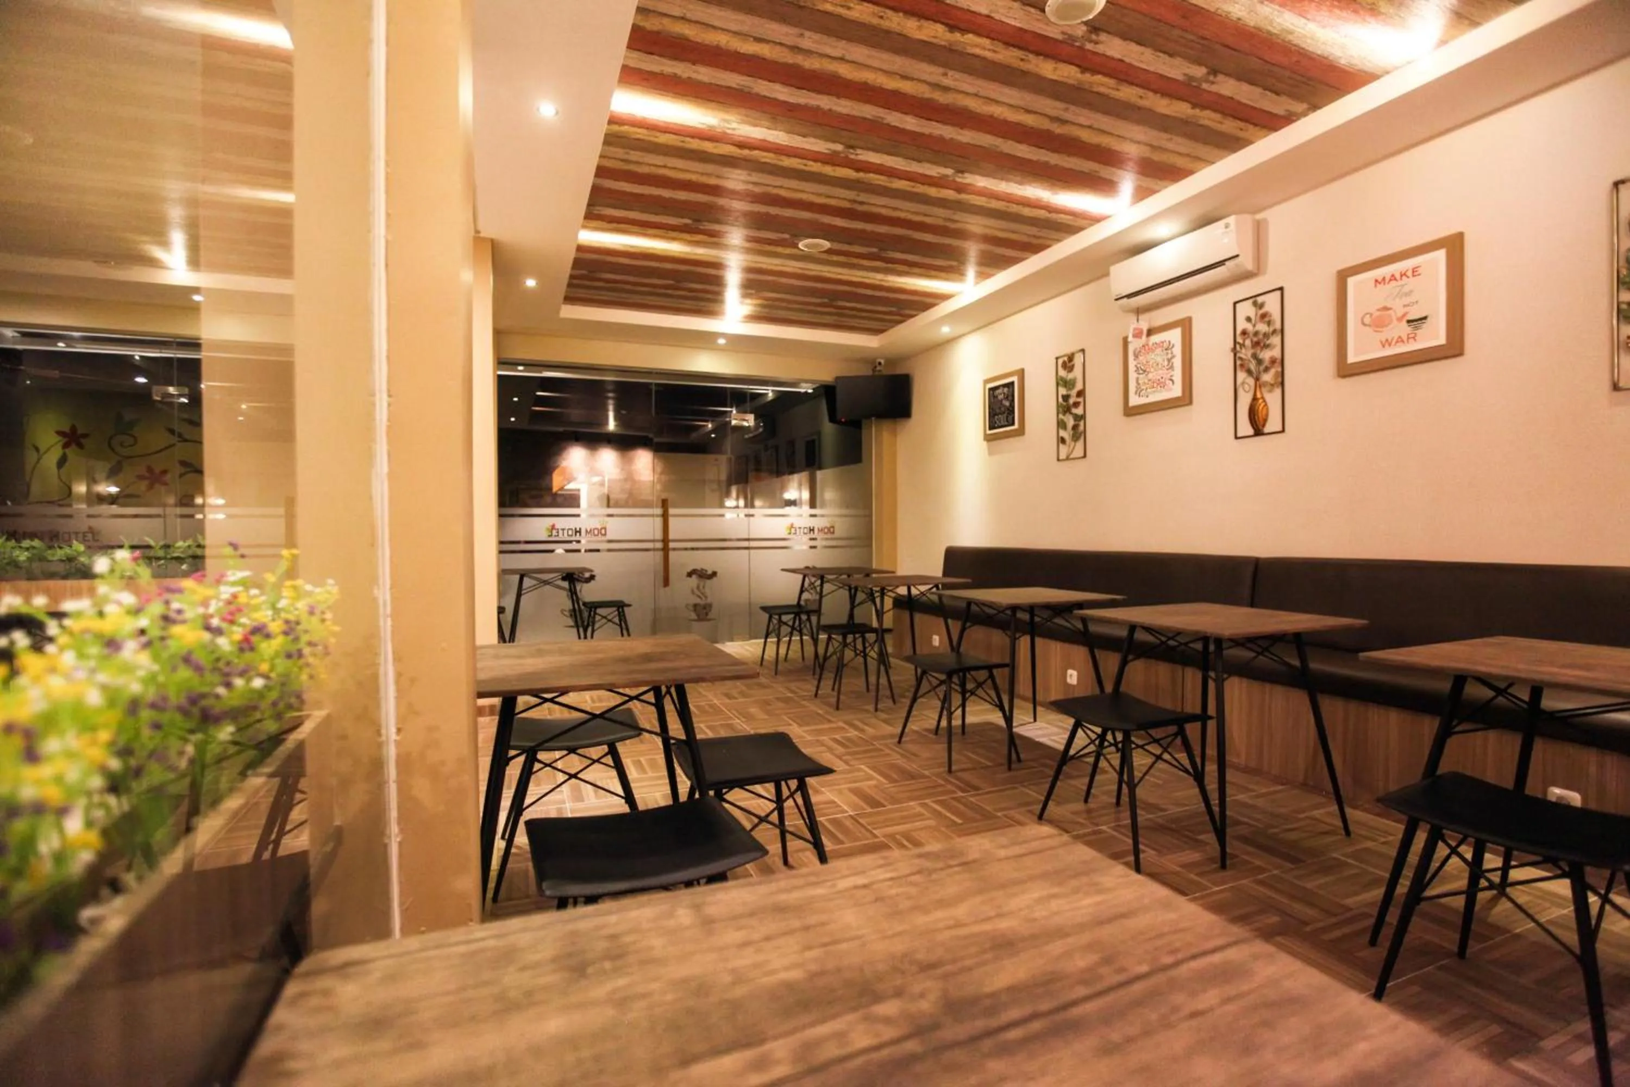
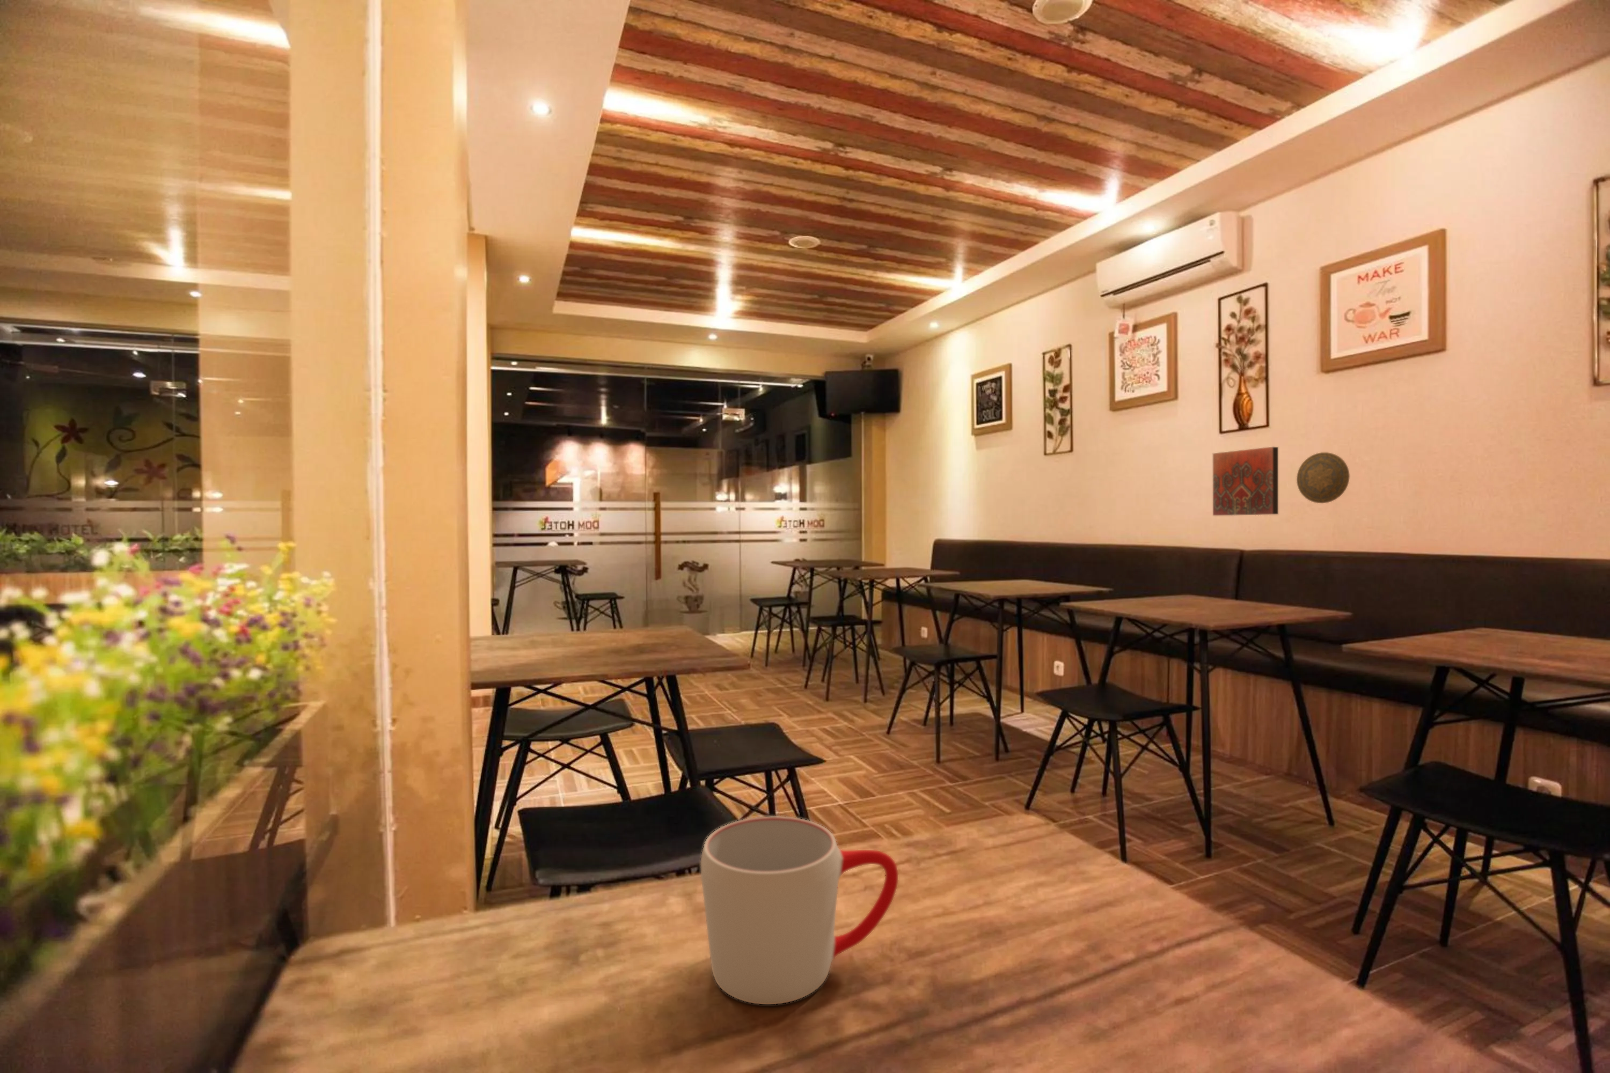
+ decorative tile [1212,447,1279,516]
+ mug [700,816,898,1005]
+ decorative plate [1296,451,1350,504]
